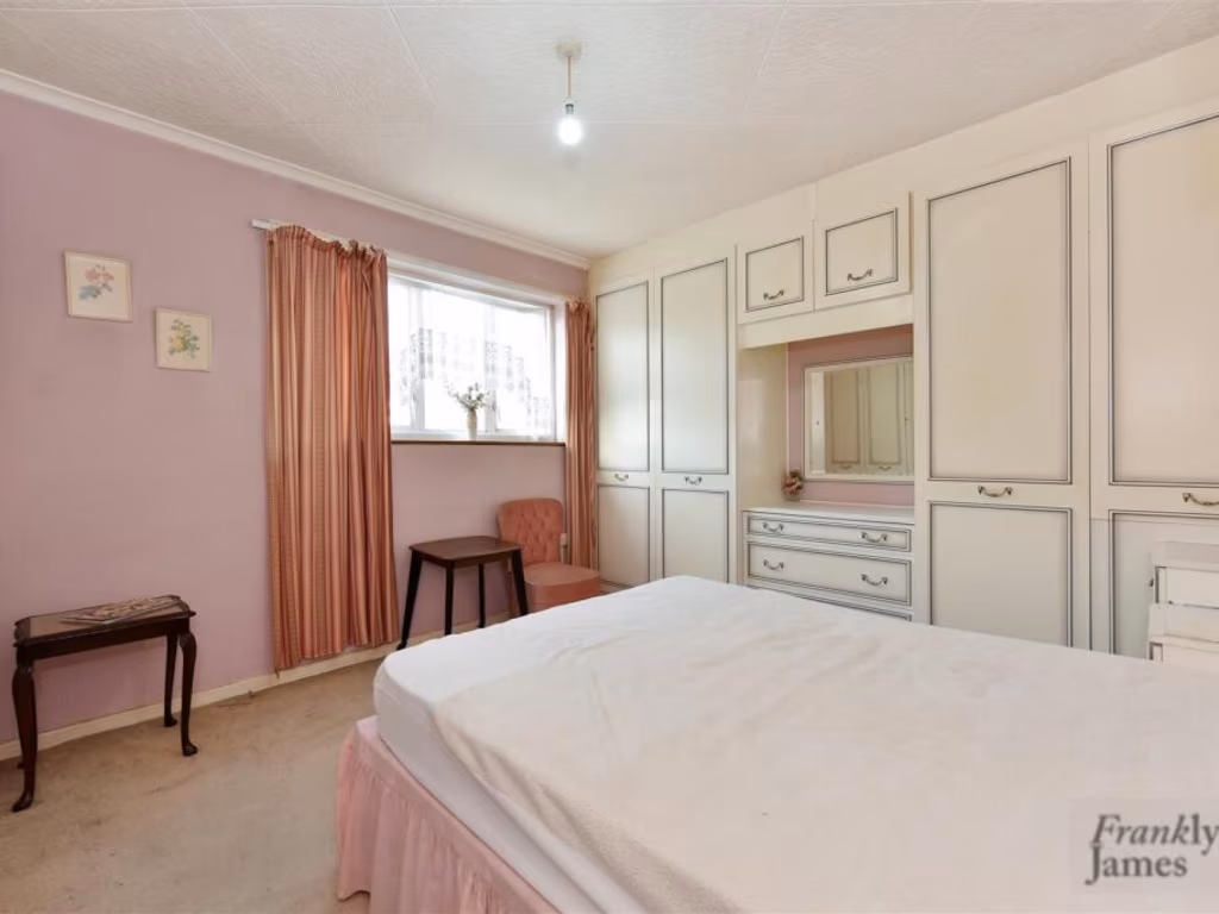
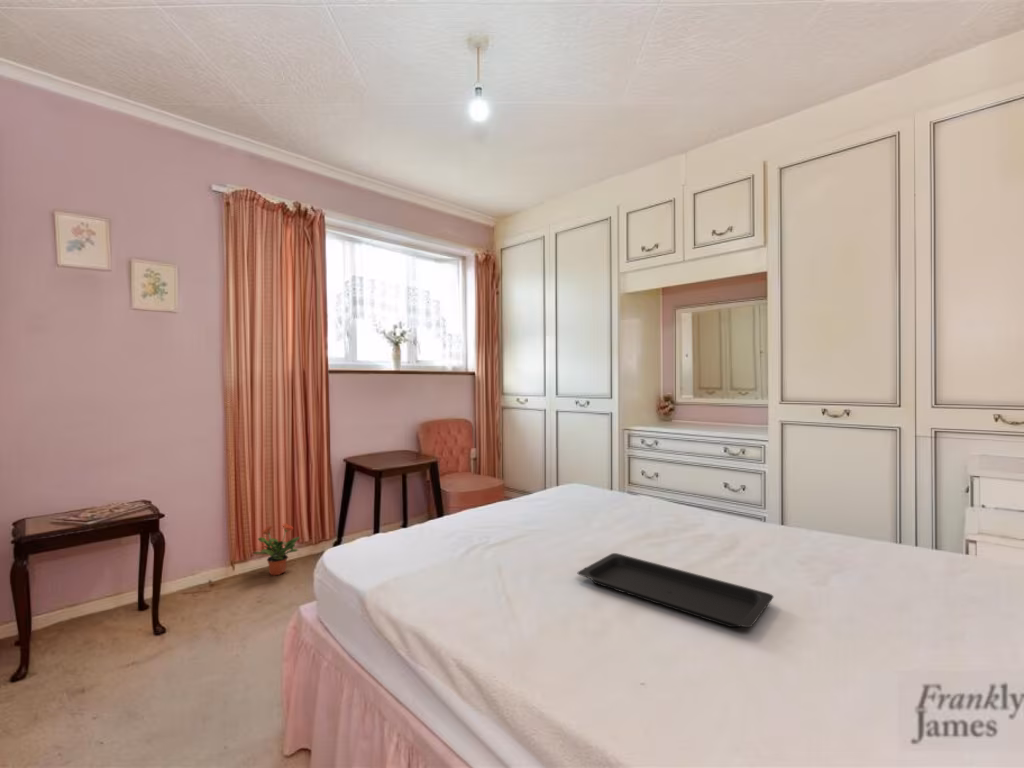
+ serving tray [577,552,775,628]
+ potted plant [252,522,301,576]
